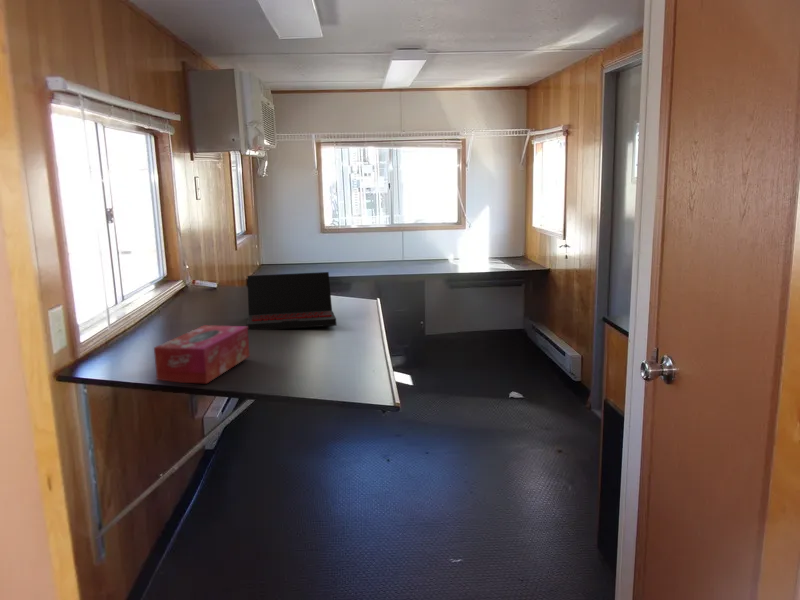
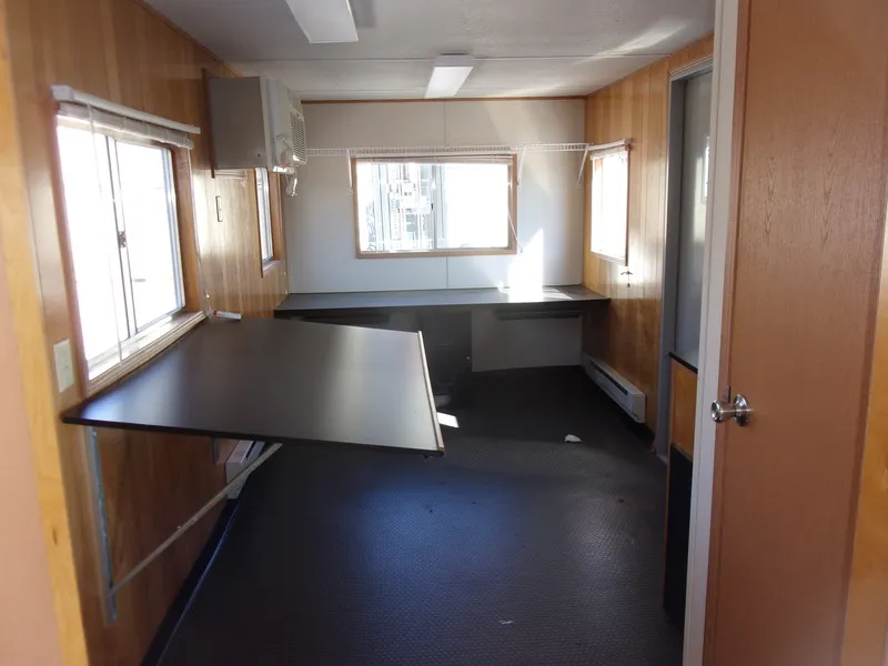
- laptop [246,271,337,331]
- tissue box [153,325,250,385]
